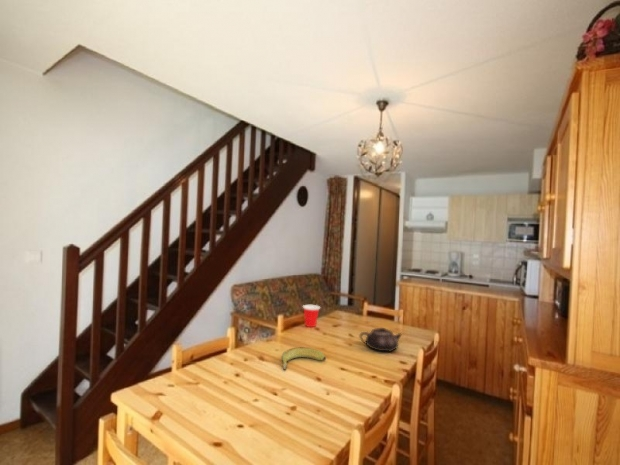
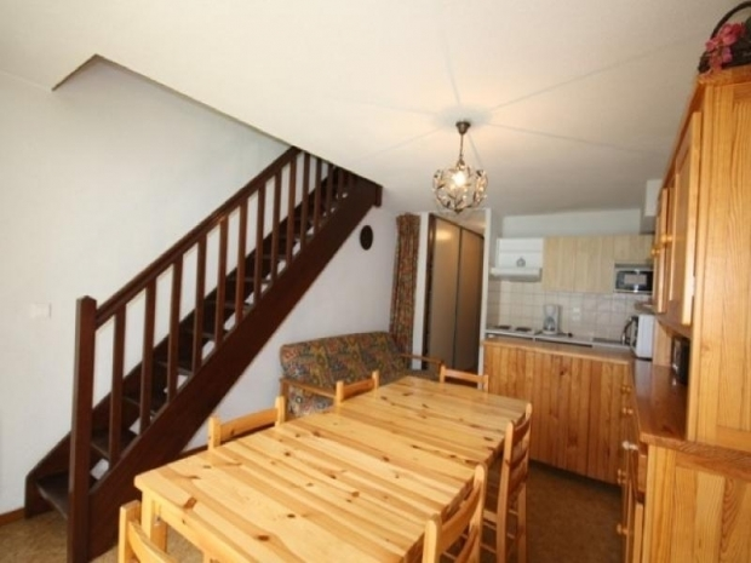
- teapot [359,327,403,353]
- cup [302,304,322,328]
- banana [281,346,327,371]
